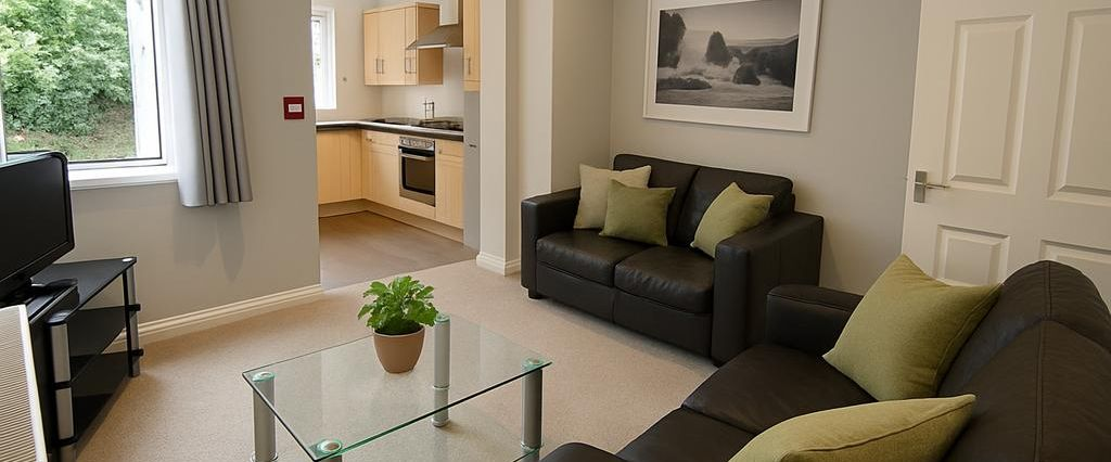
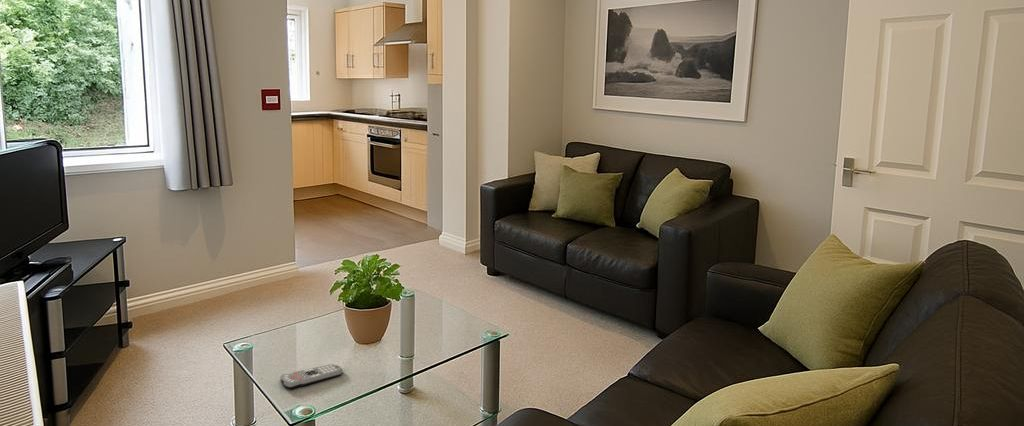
+ remote control [279,363,343,389]
